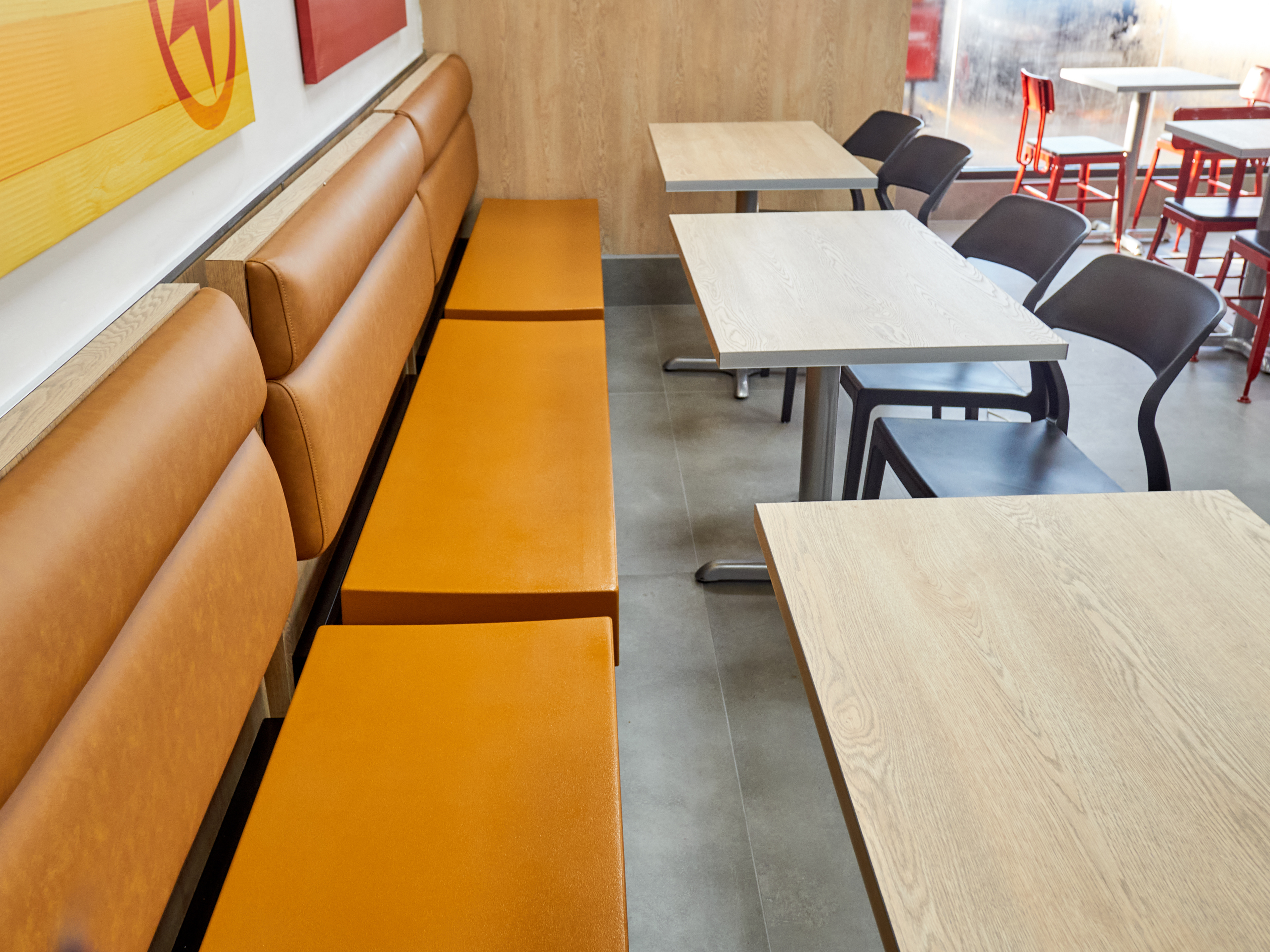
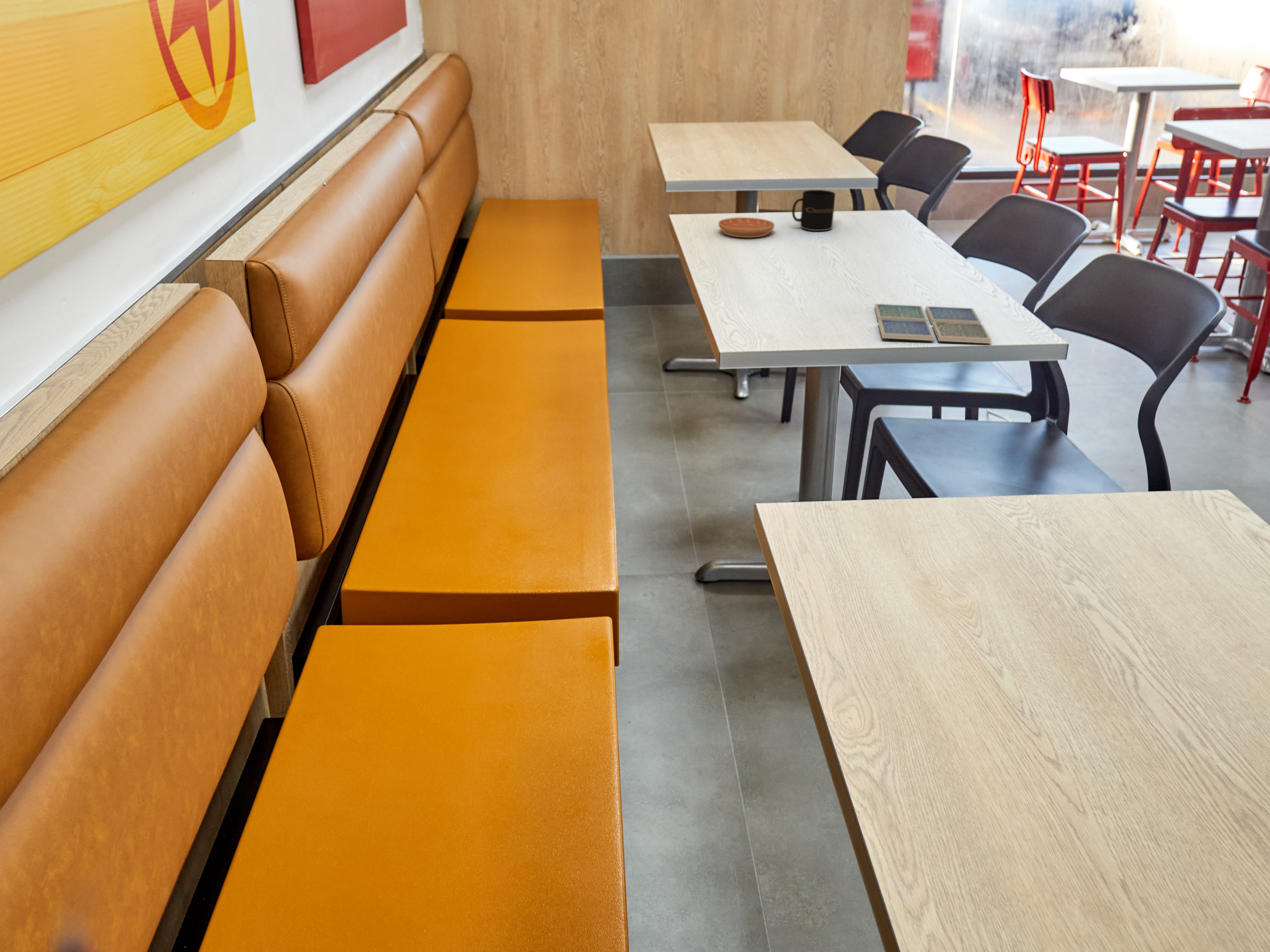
+ saucer [718,217,775,238]
+ drink coaster [874,303,992,344]
+ mug [792,190,836,231]
